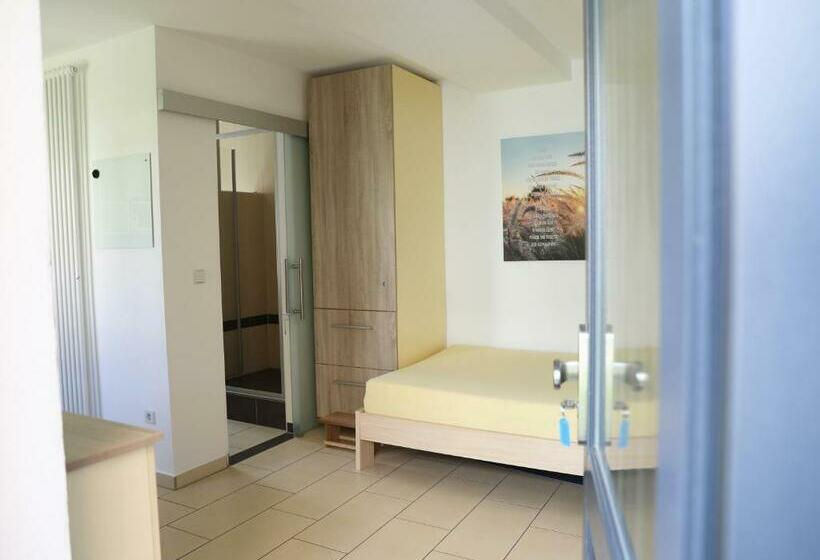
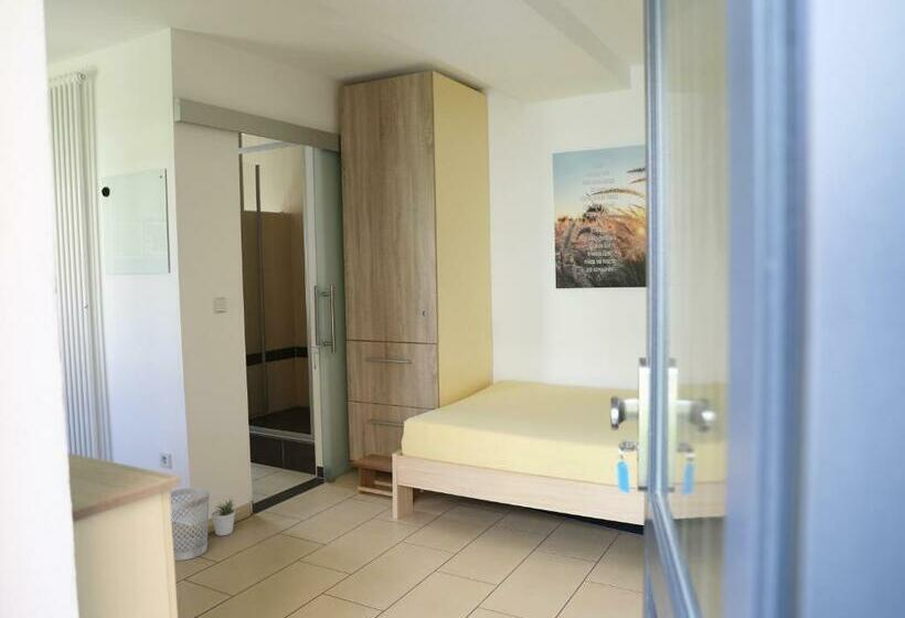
+ wastebasket [170,487,211,562]
+ potted plant [210,497,236,536]
